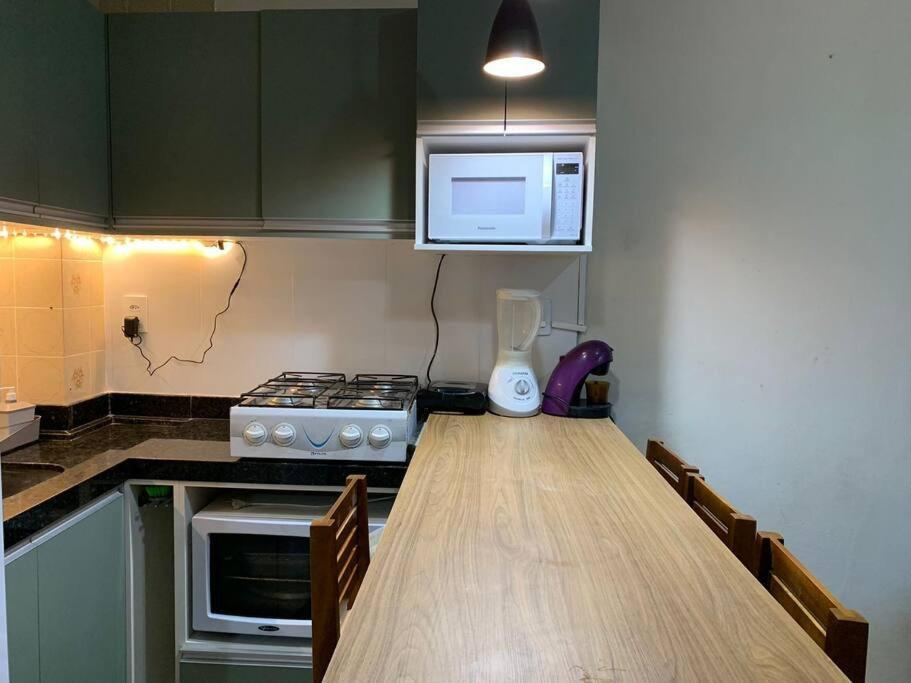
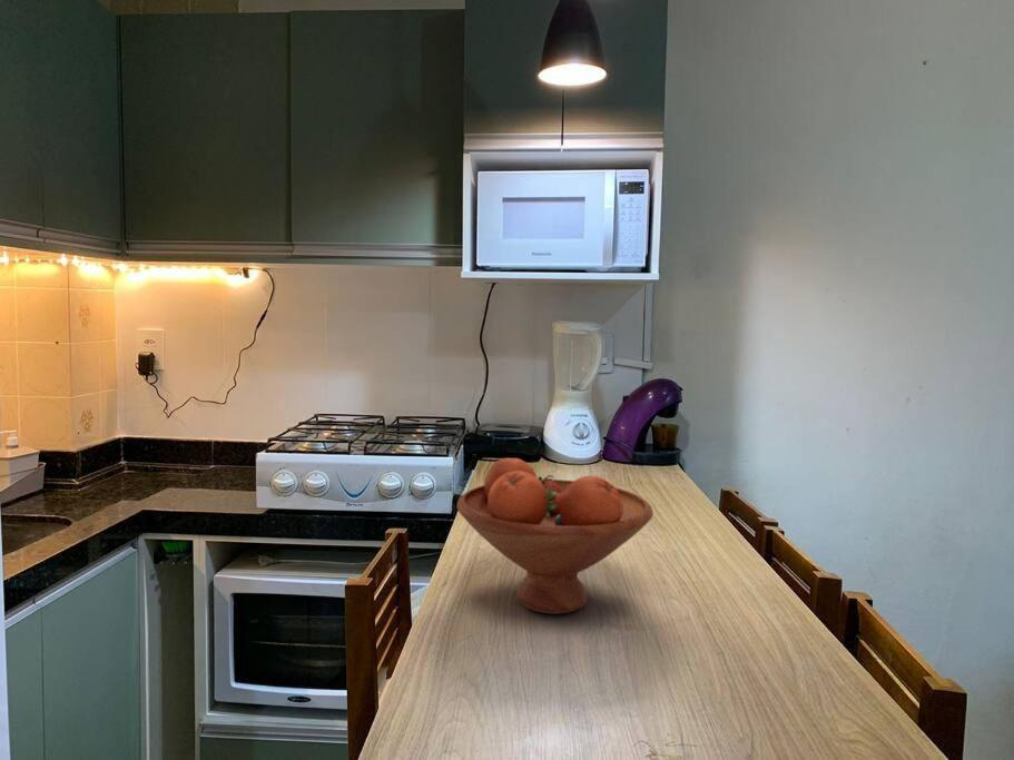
+ fruit bowl [455,457,654,615]
